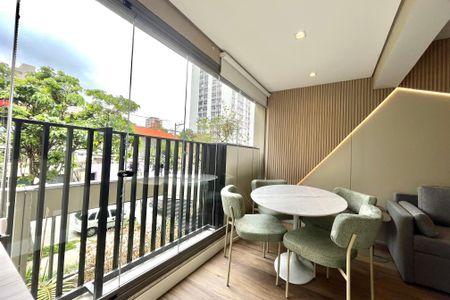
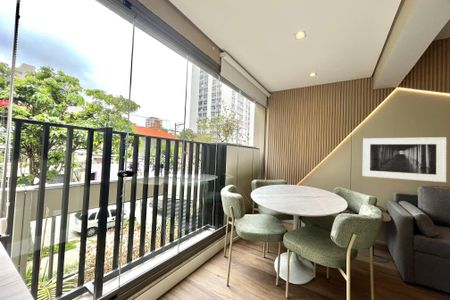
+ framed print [361,136,447,183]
